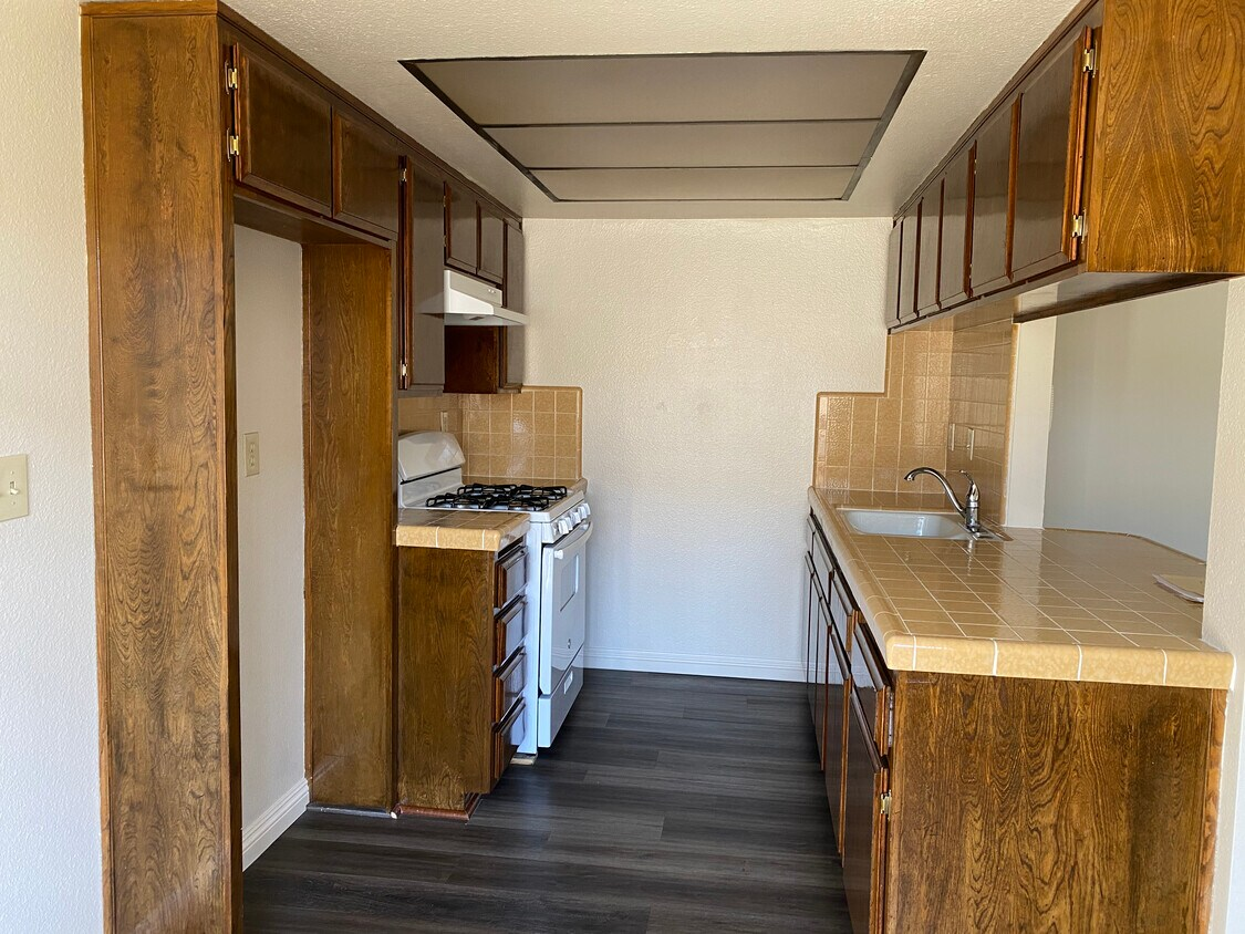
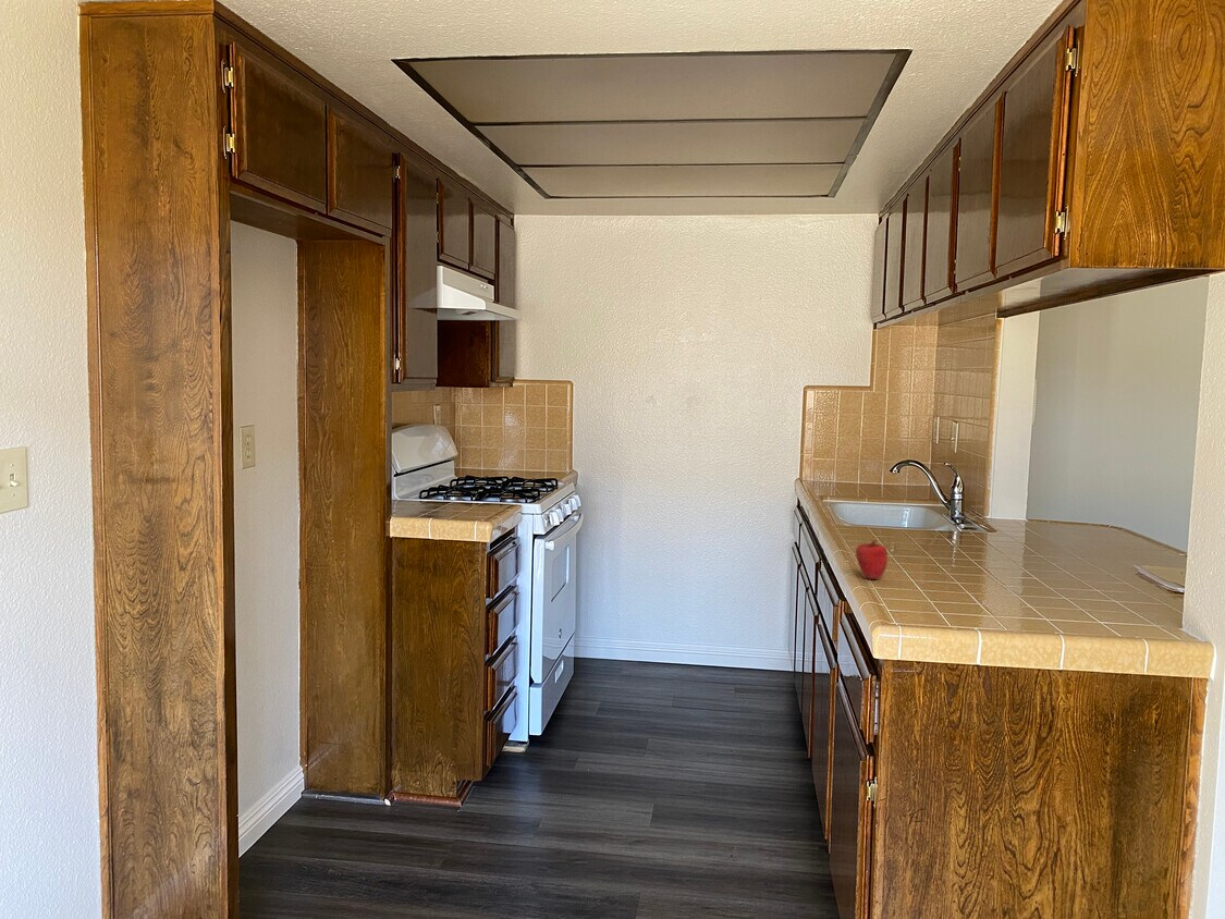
+ apple [855,539,889,580]
